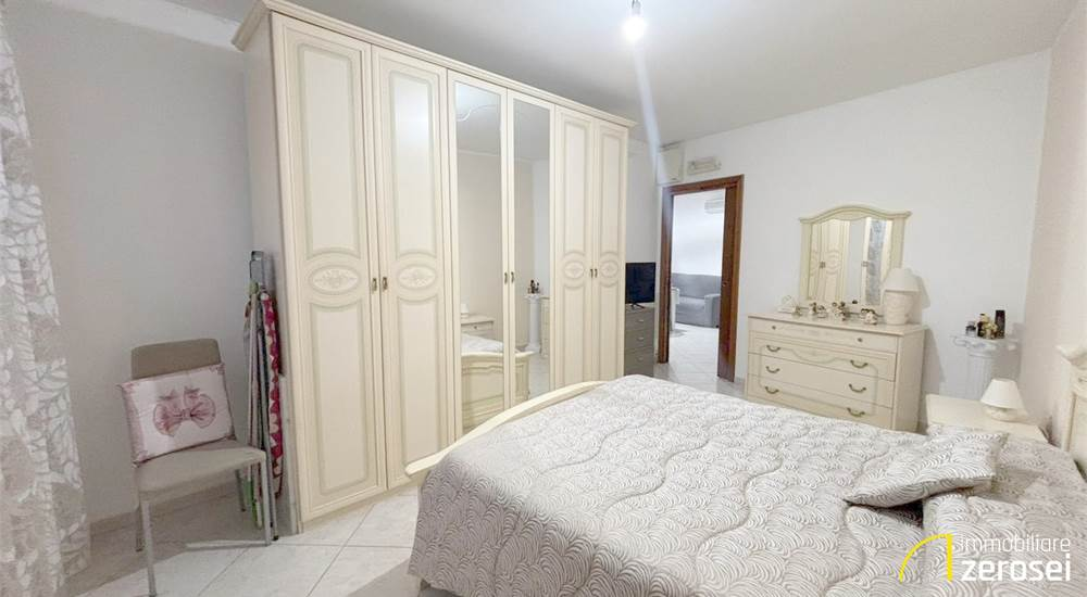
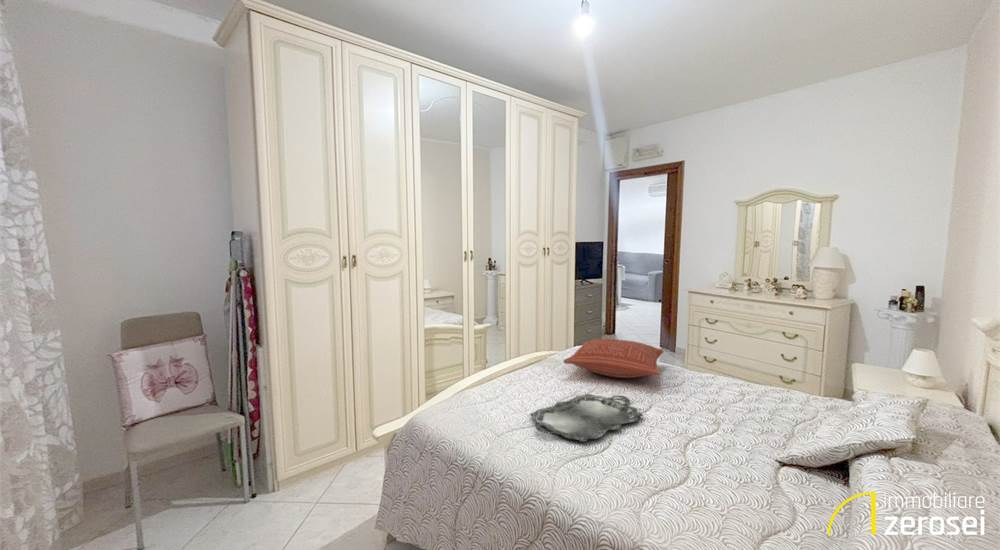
+ pillow [562,338,664,379]
+ serving tray [529,393,644,443]
